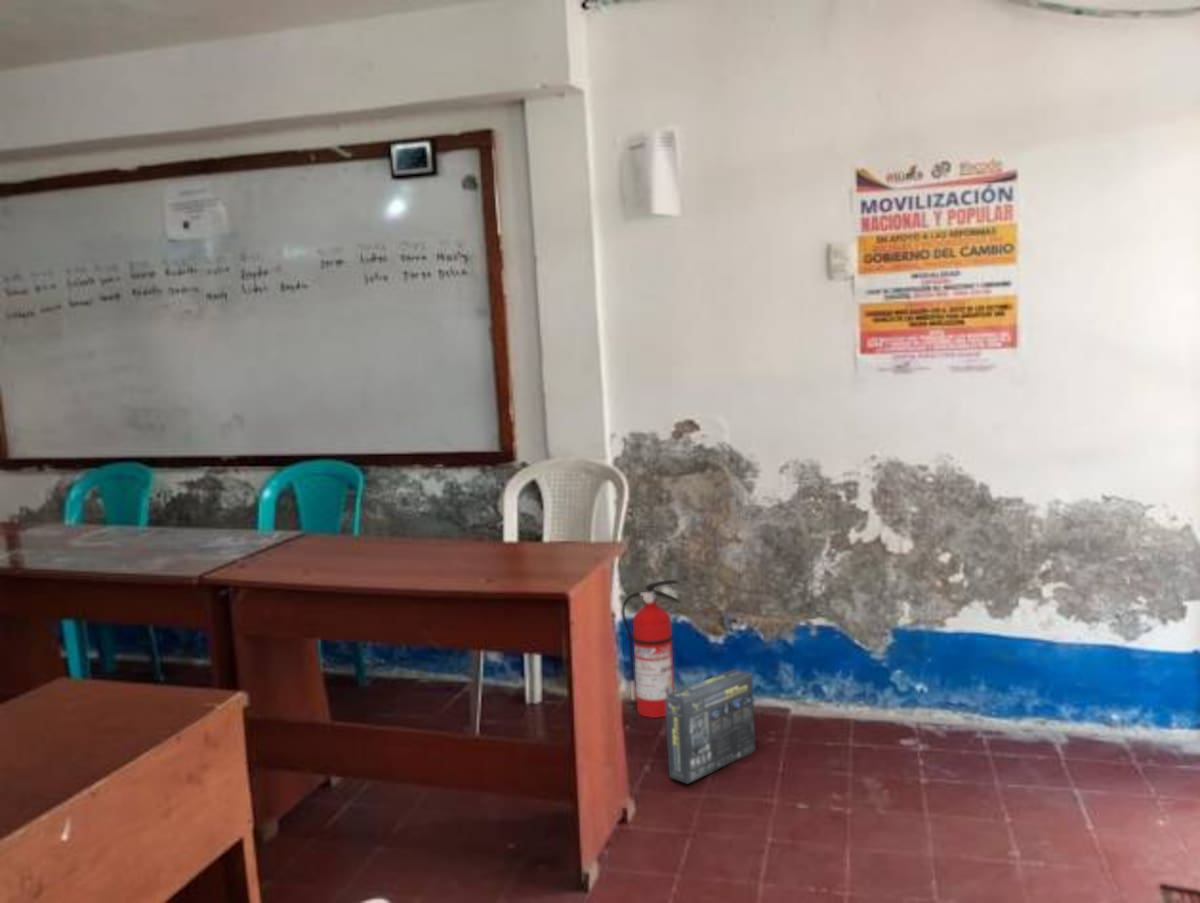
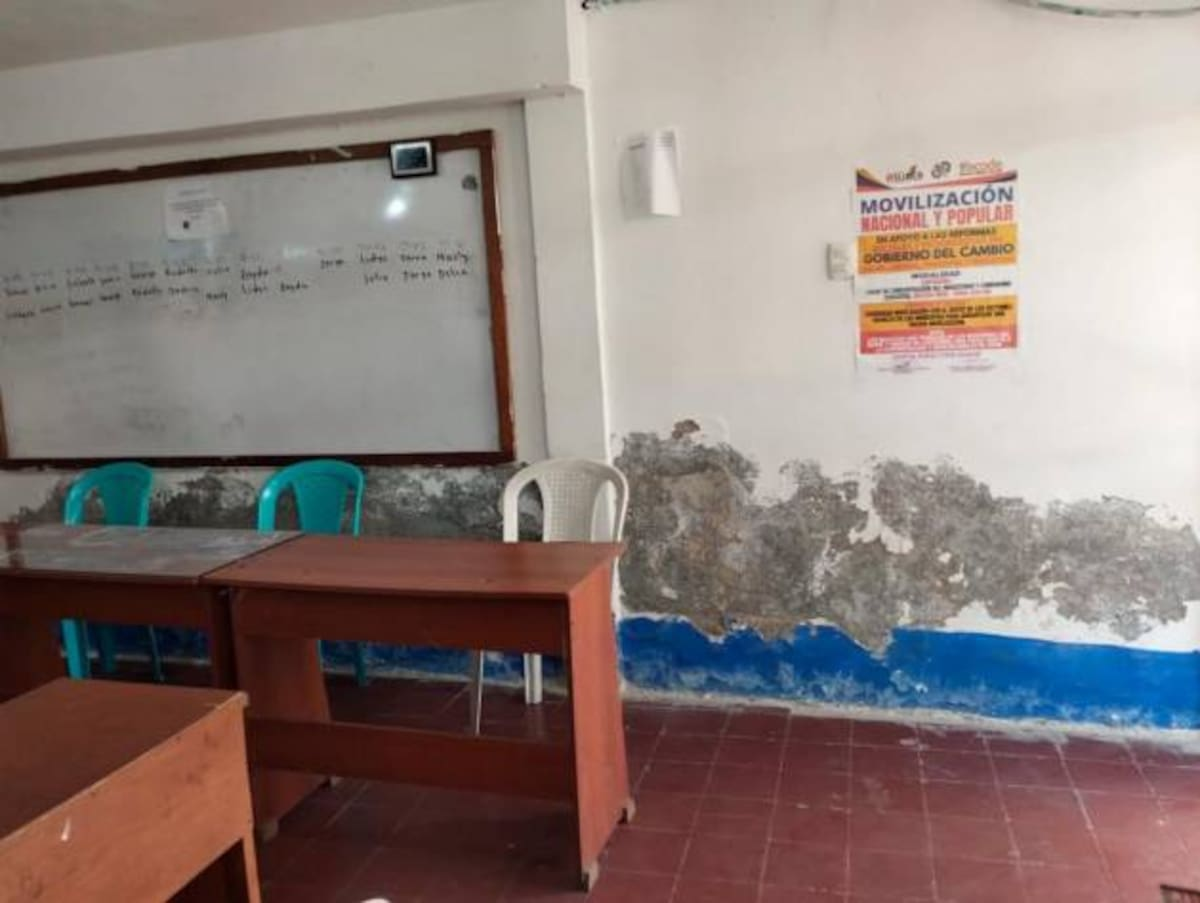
- box [665,668,757,785]
- fire extinguisher [620,579,681,719]
